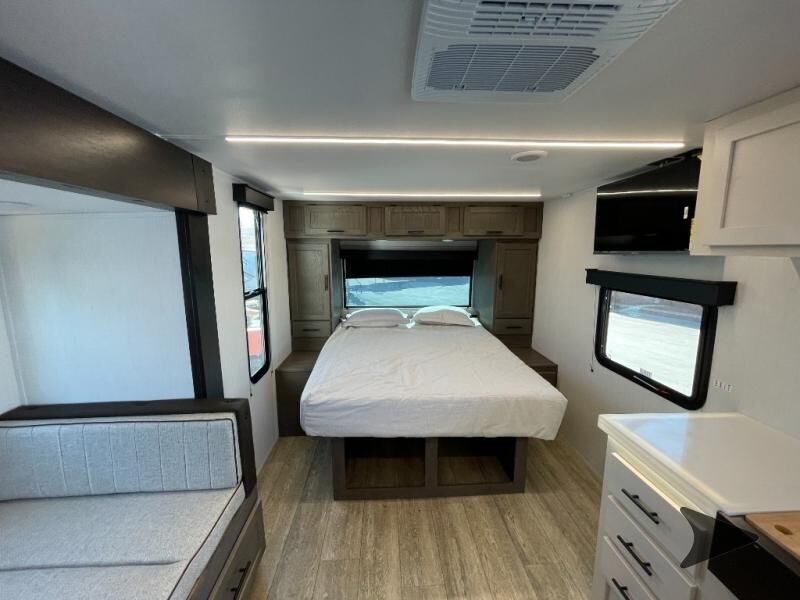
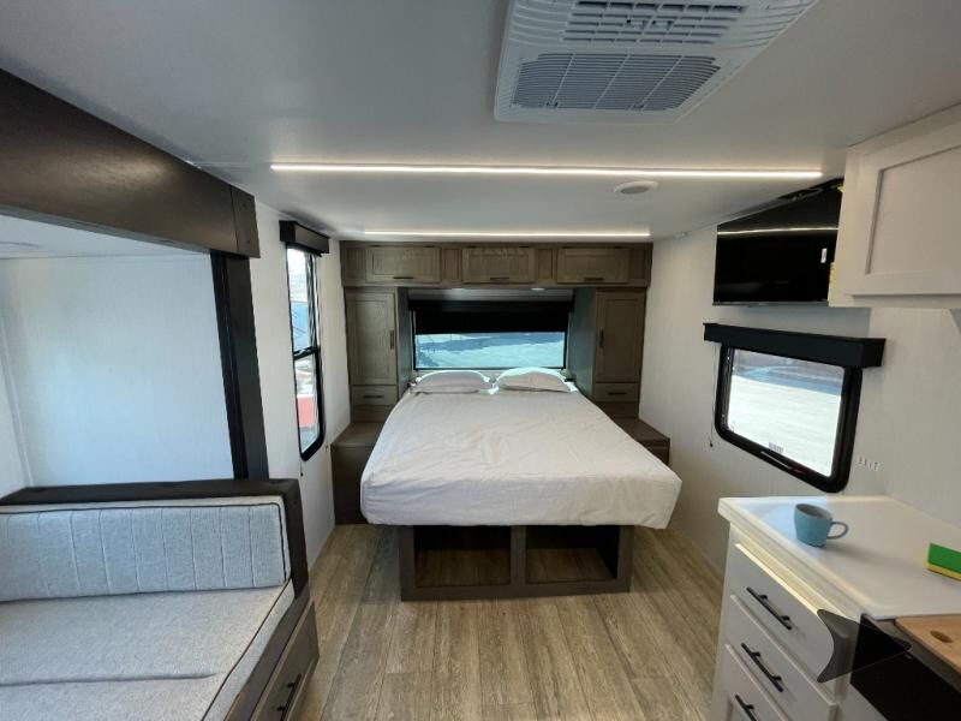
+ dish sponge [925,542,961,582]
+ mug [793,502,849,548]
